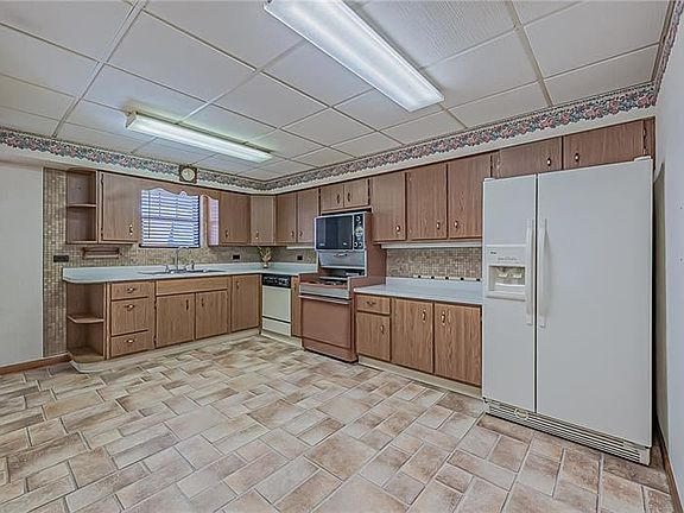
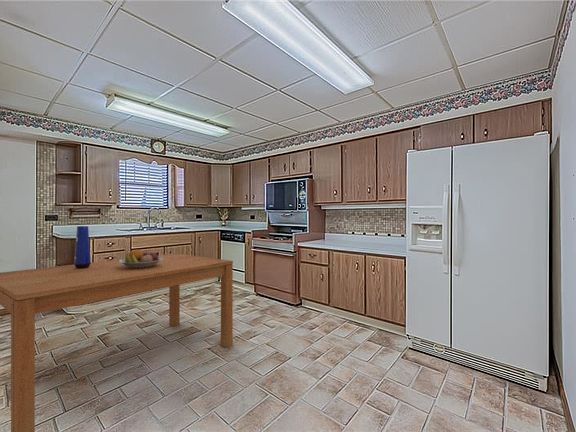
+ vase [73,225,92,269]
+ fruit bowl [118,249,163,268]
+ dining table [0,252,234,432]
